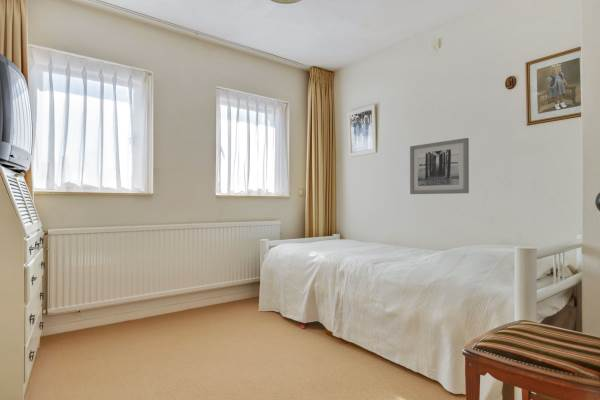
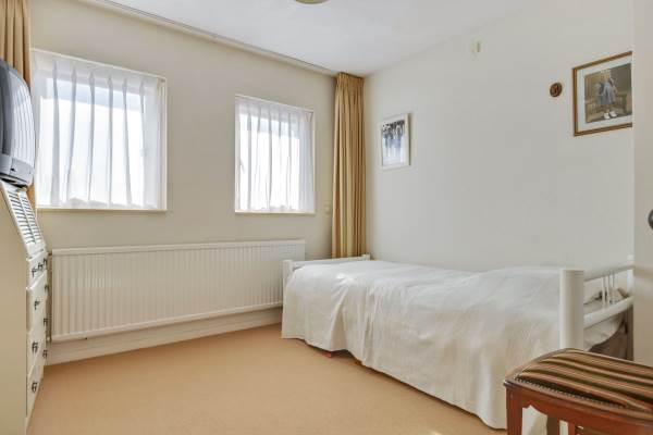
- wall art [409,137,470,195]
